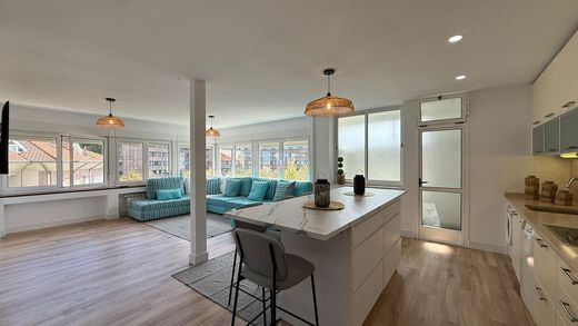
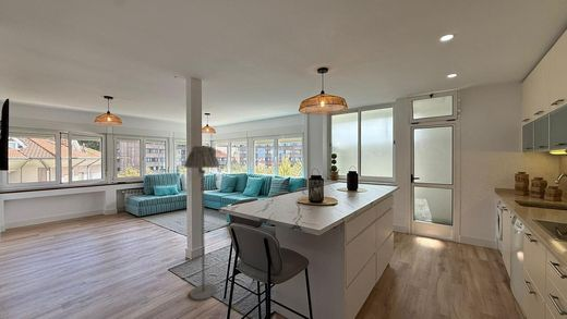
+ floor lamp [183,145,220,302]
